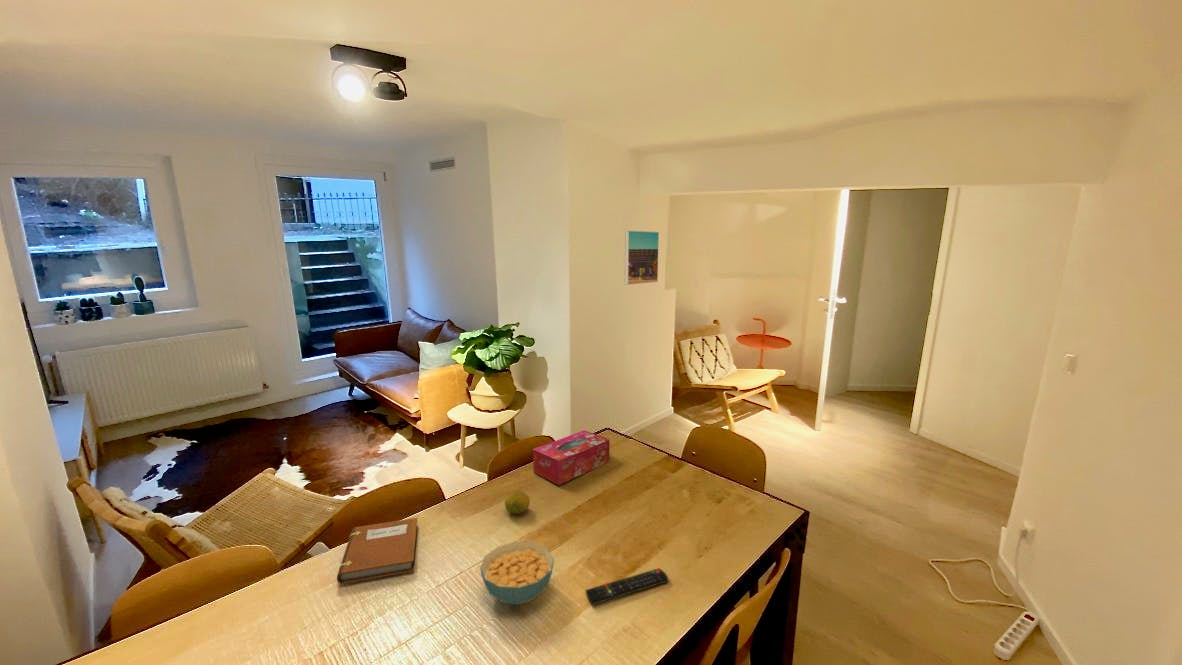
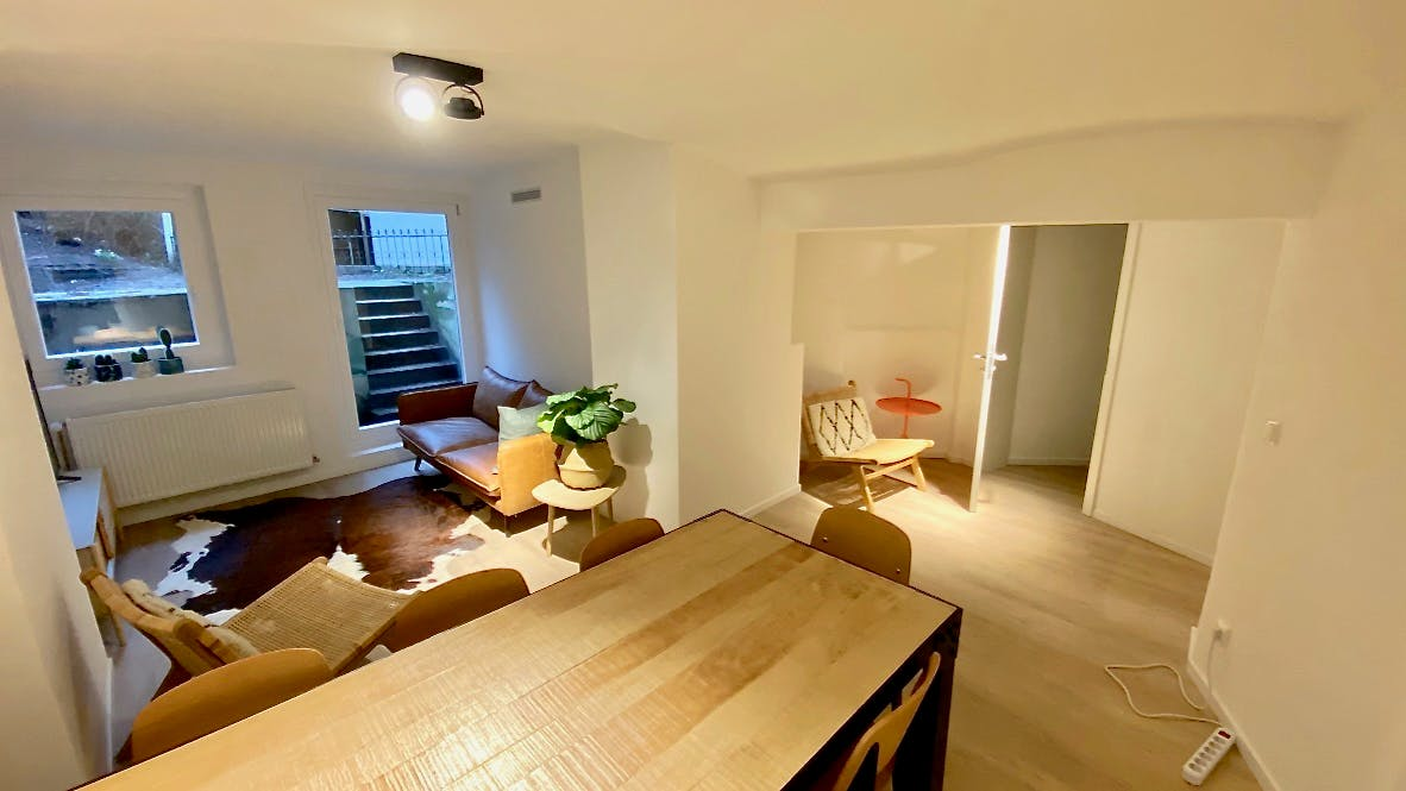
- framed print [624,230,660,286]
- fruit [504,491,531,515]
- tissue box [532,429,611,486]
- notebook [336,517,419,585]
- remote control [584,567,670,606]
- cereal bowl [479,541,555,605]
